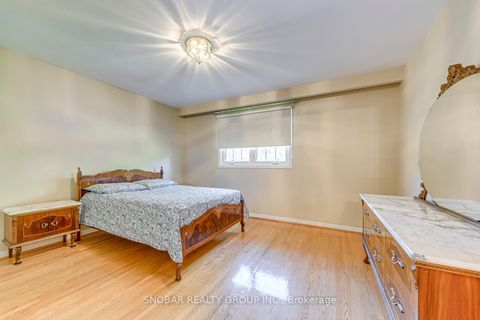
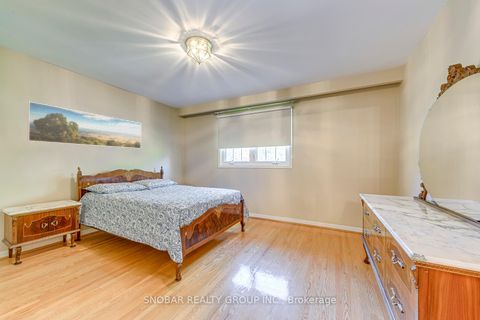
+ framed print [27,101,142,149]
